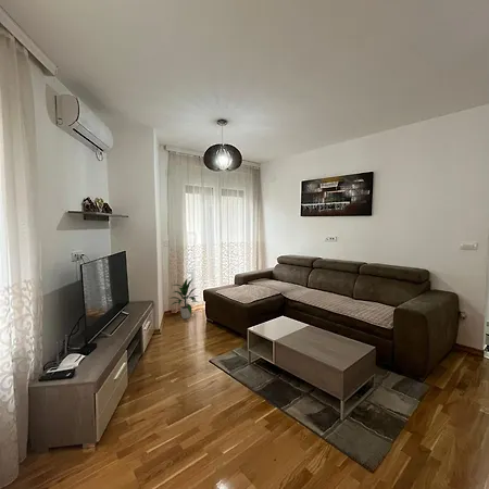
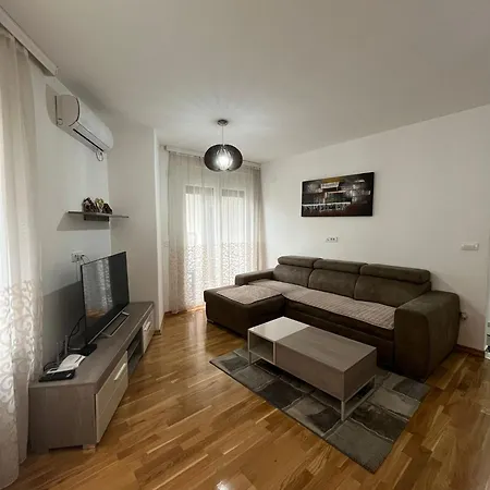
- indoor plant [168,277,200,319]
